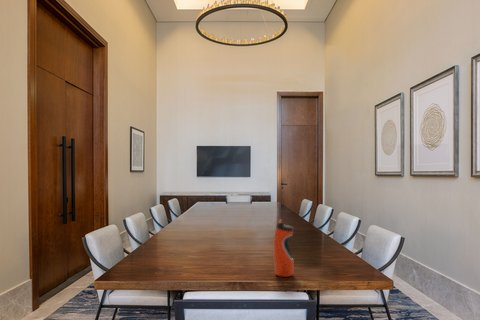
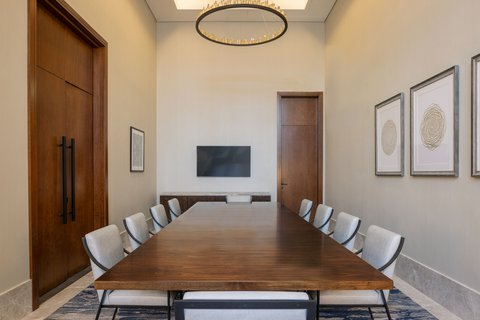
- water bottle [273,219,295,278]
